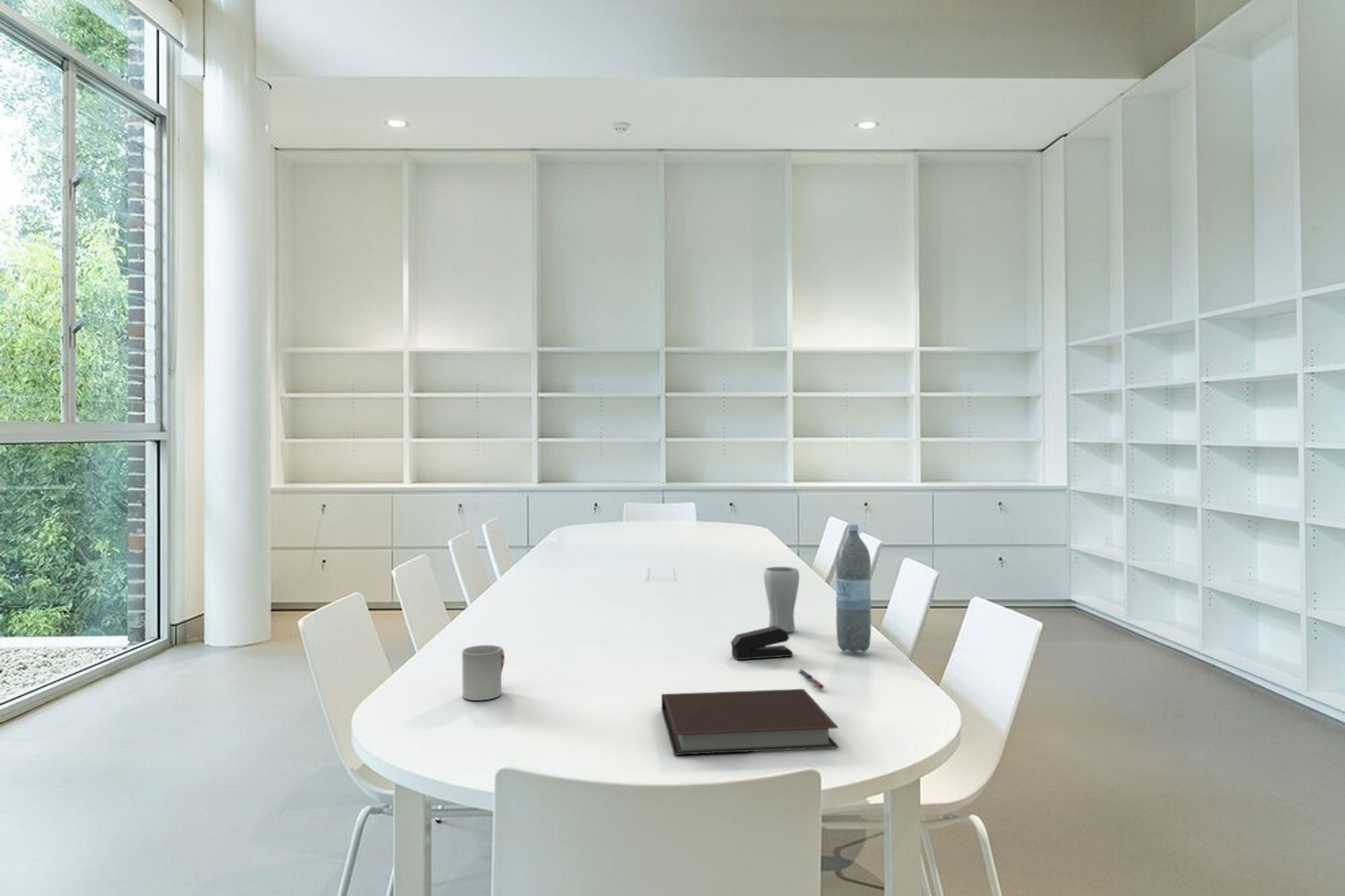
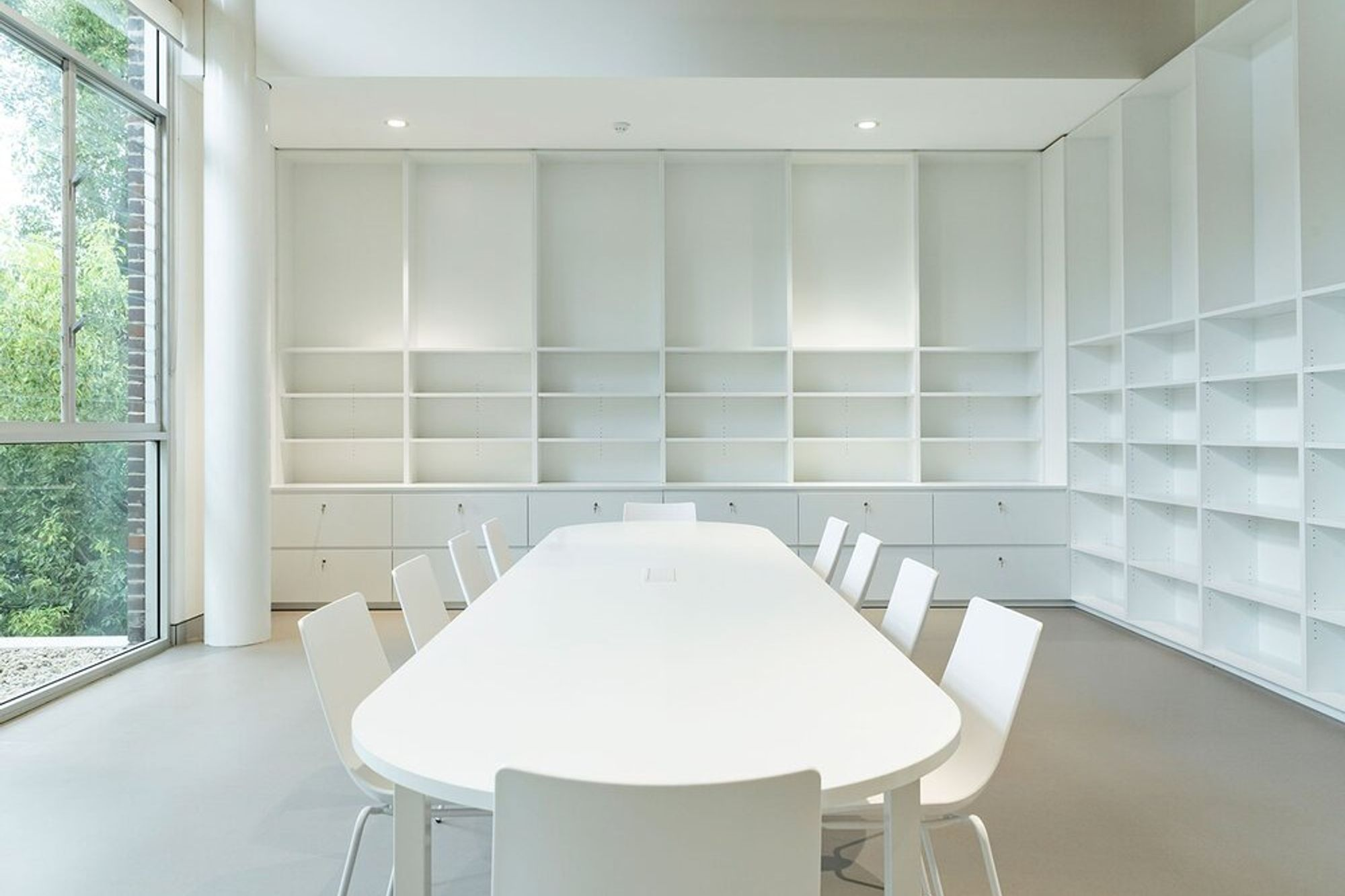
- water bottle [835,524,872,653]
- notebook [661,688,839,756]
- drinking glass [763,566,800,633]
- cup [461,645,505,701]
- stapler [730,626,794,661]
- pen [797,668,826,690]
